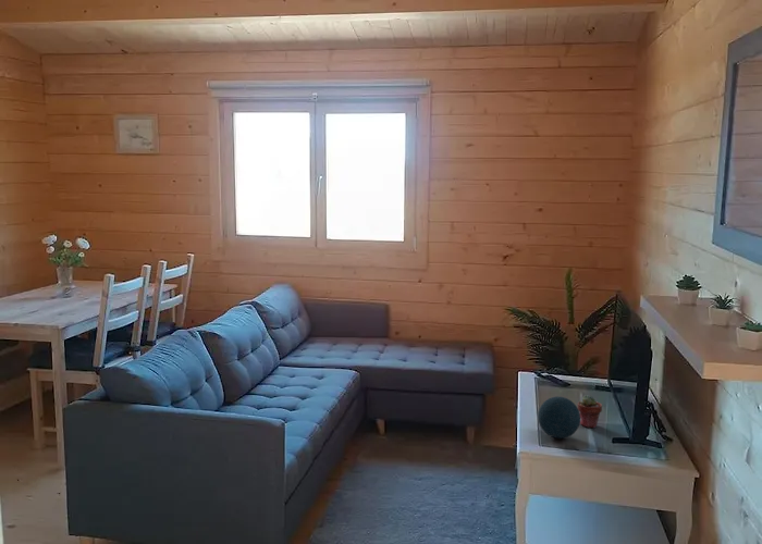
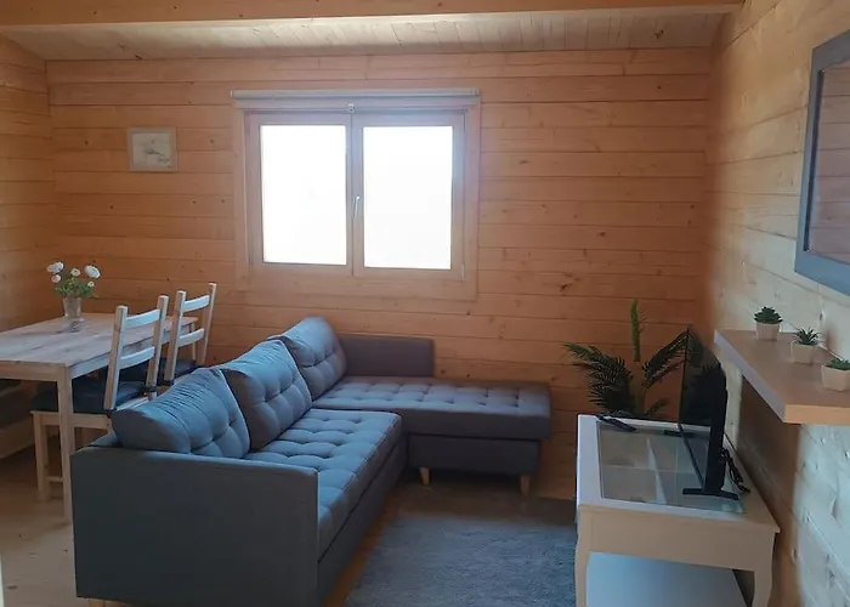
- potted succulent [577,394,603,429]
- decorative orb [537,395,581,440]
